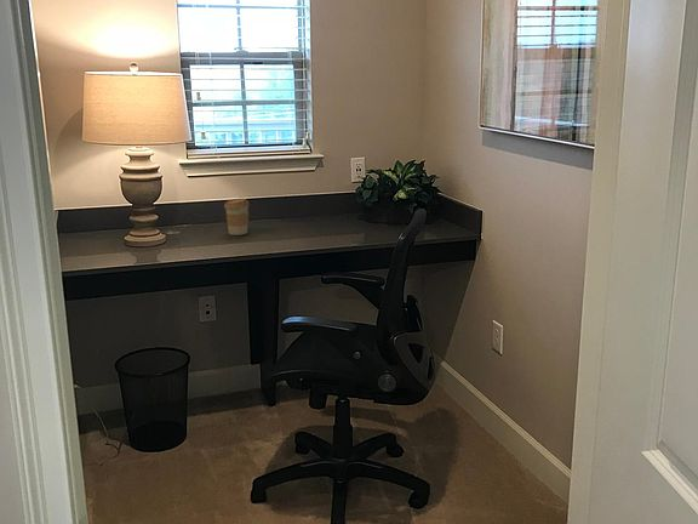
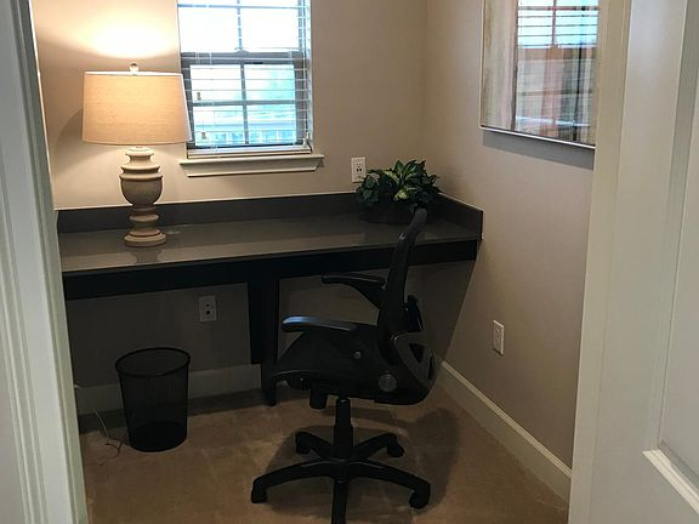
- coffee cup [223,196,250,237]
